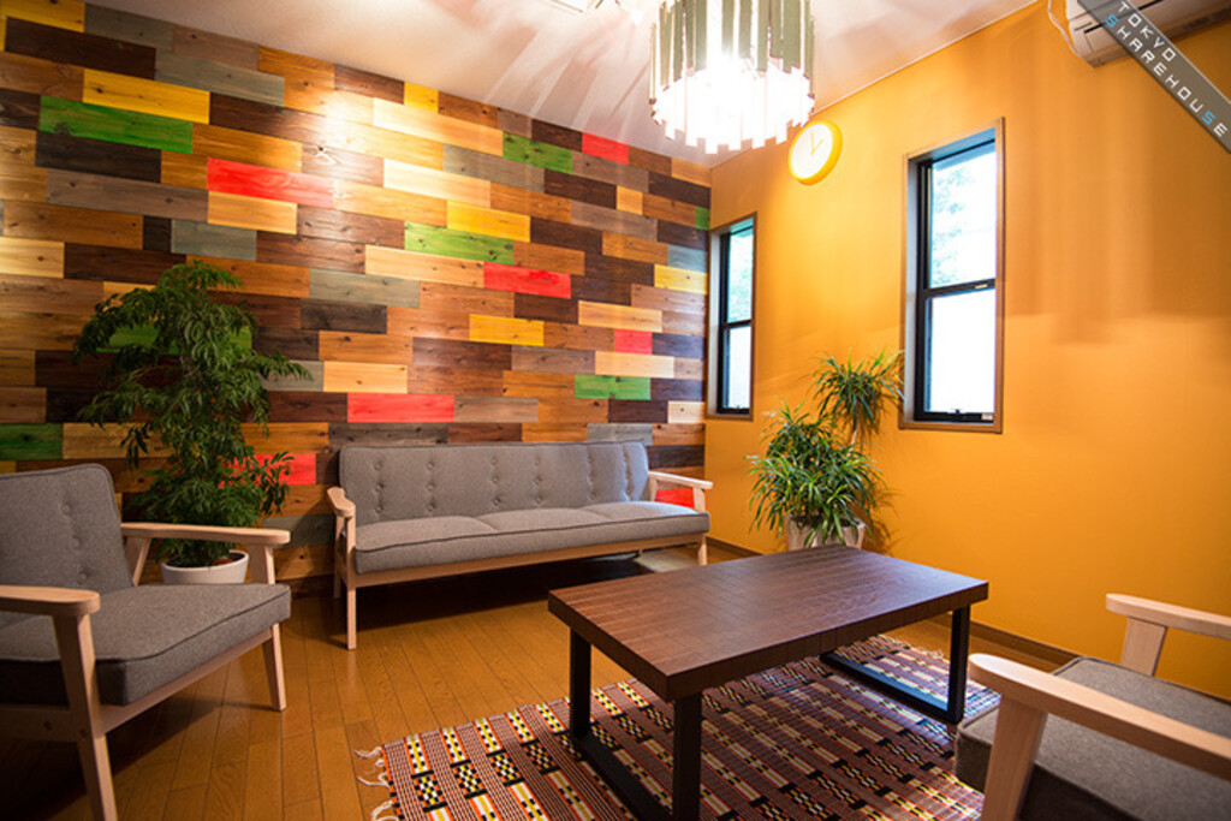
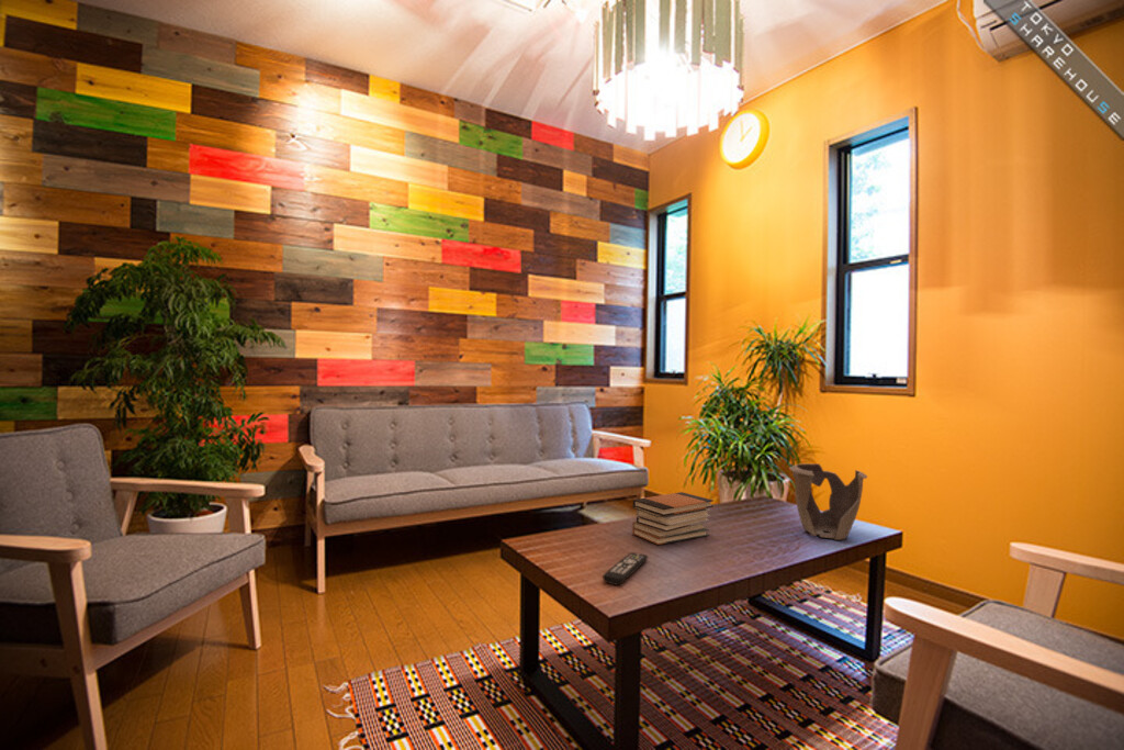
+ remote control [602,551,649,586]
+ decorative bowl [788,462,868,541]
+ book stack [631,491,715,546]
